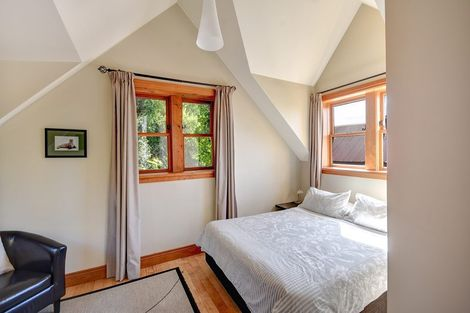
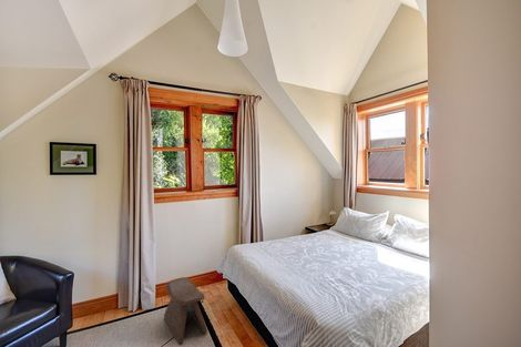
+ stool [163,276,208,346]
